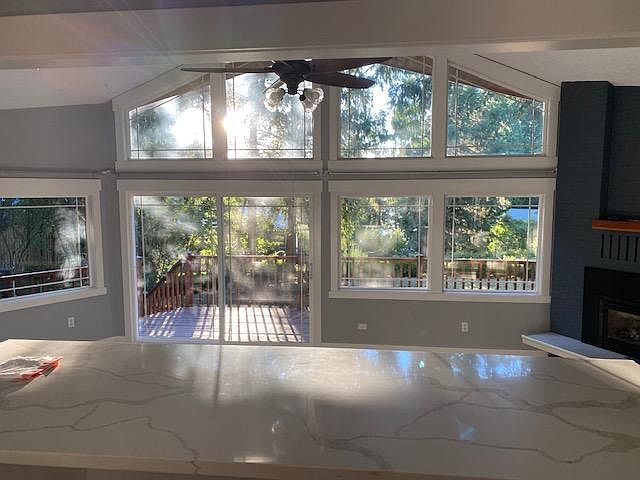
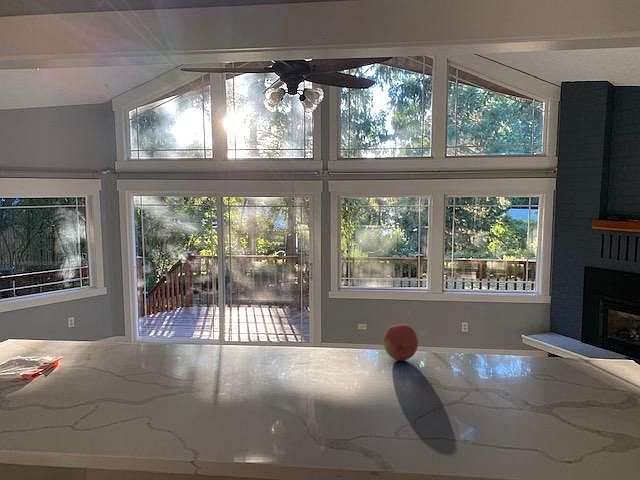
+ fruit [382,323,419,361]
